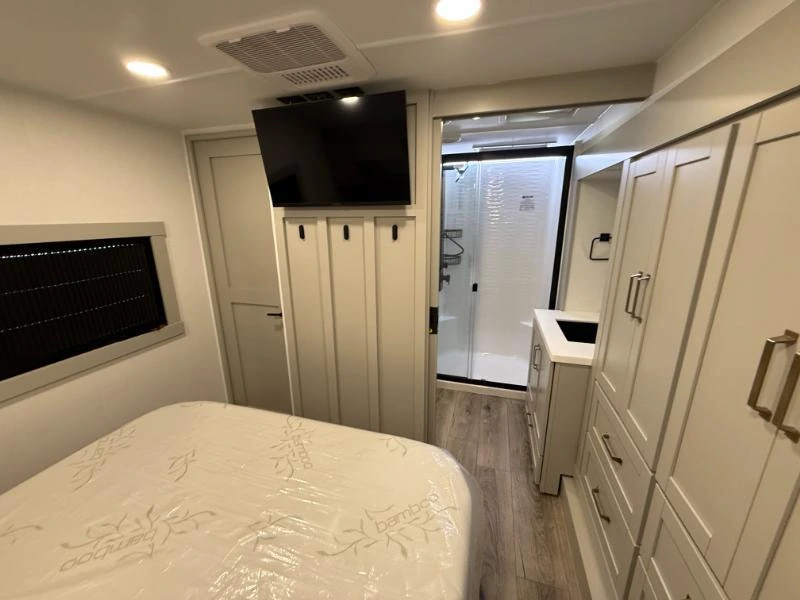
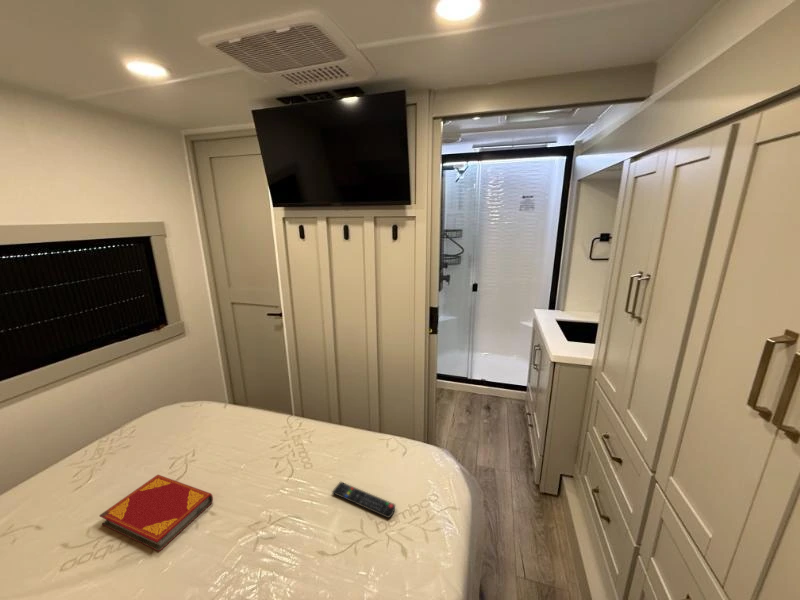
+ remote control [331,480,396,519]
+ hardback book [99,474,214,552]
